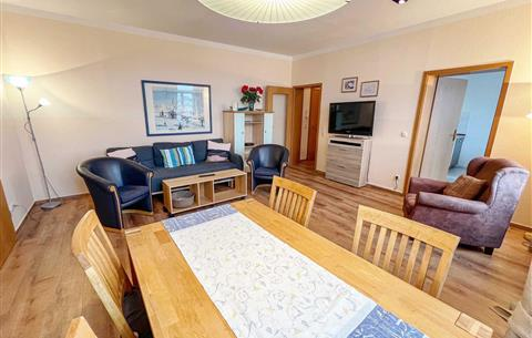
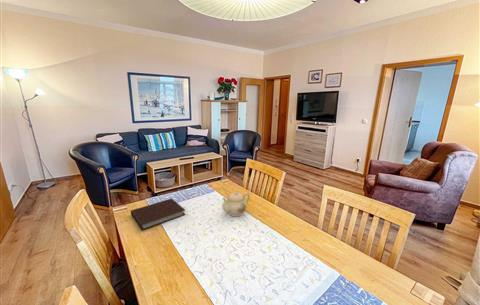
+ notebook [130,198,187,231]
+ teapot [221,191,251,217]
